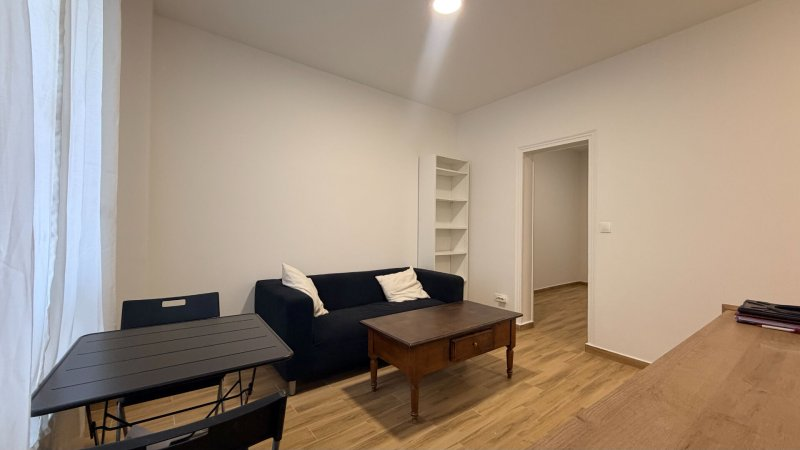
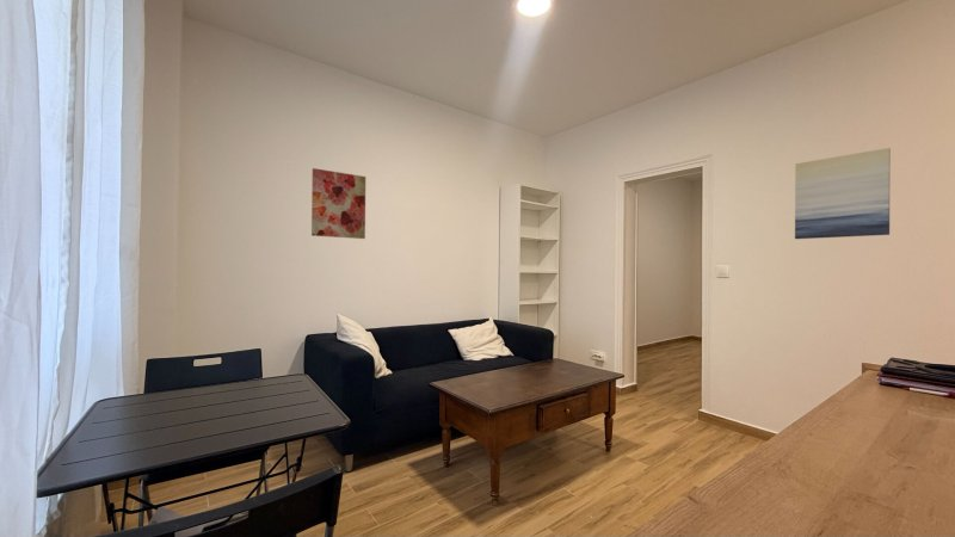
+ wall art [794,147,892,240]
+ wall art [310,167,366,240]
